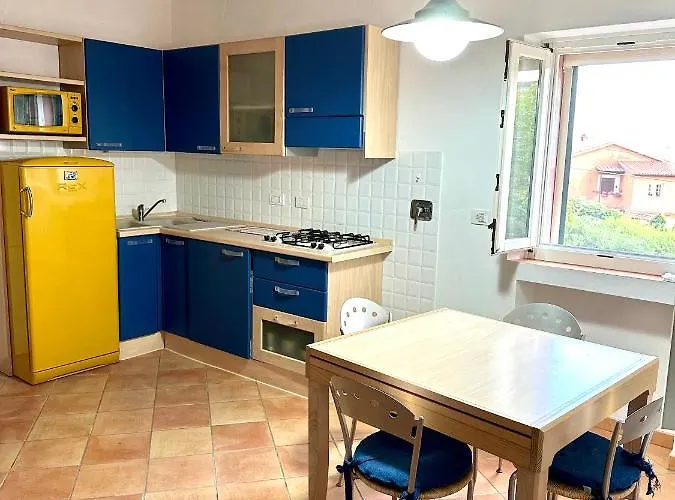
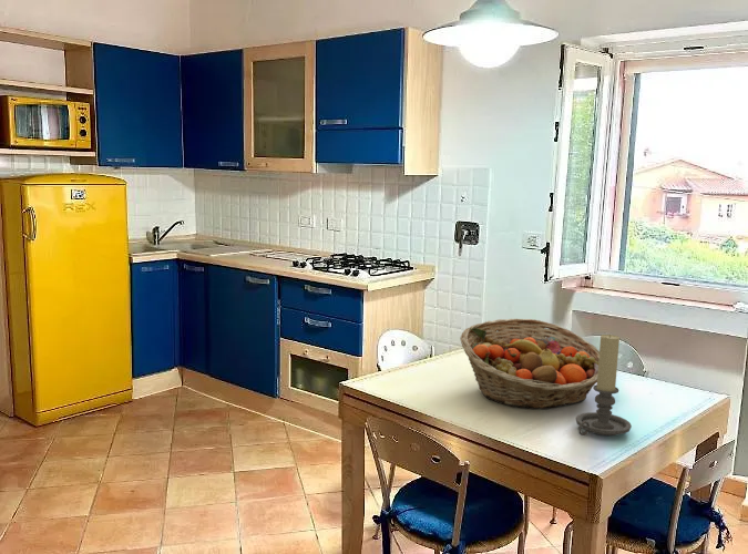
+ fruit basket [459,318,600,410]
+ candle holder [575,334,633,437]
